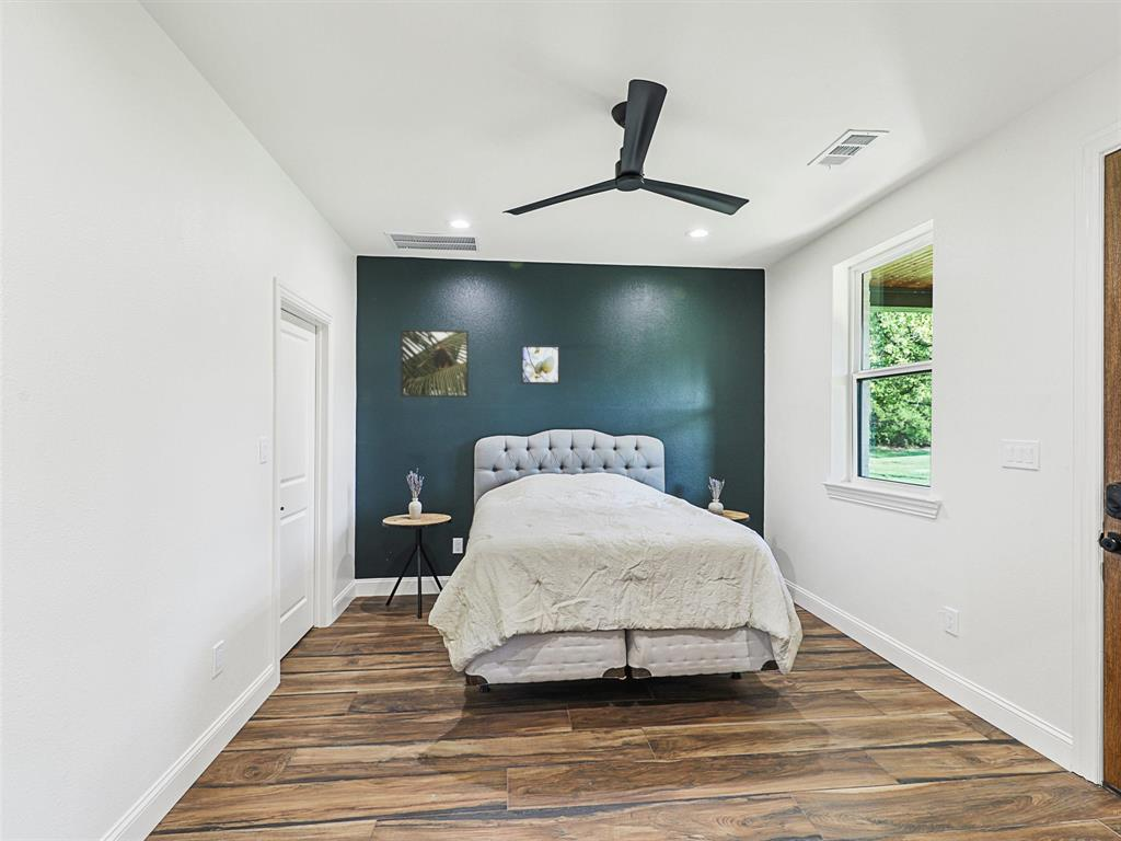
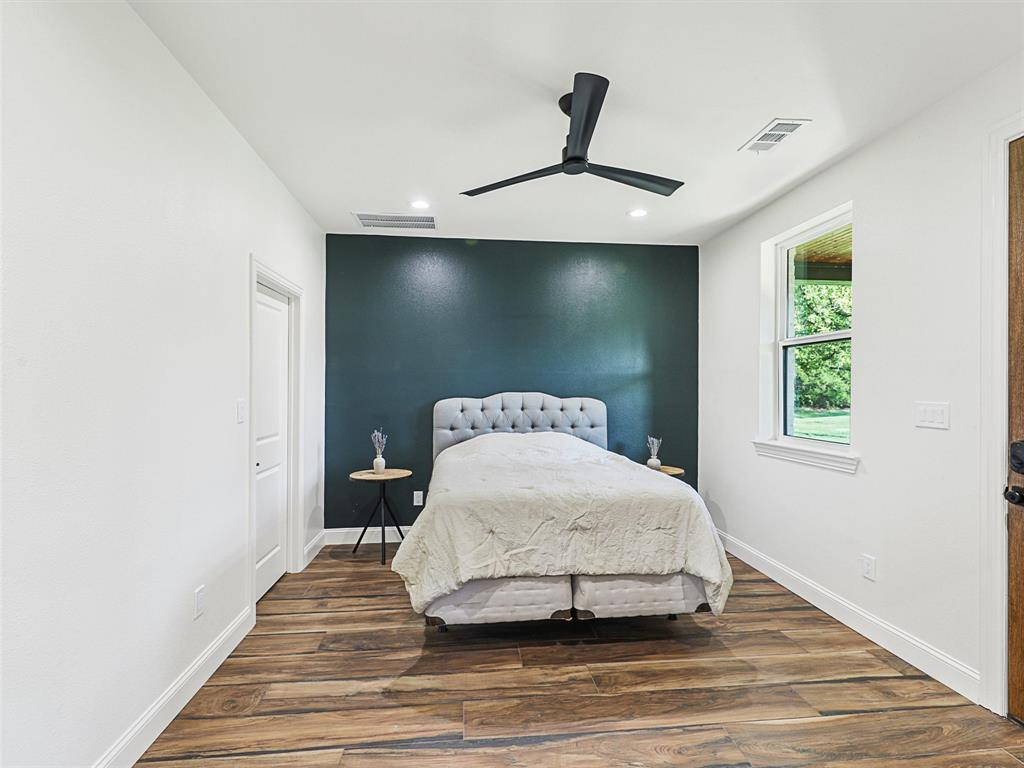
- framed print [520,344,562,385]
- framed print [400,329,470,399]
